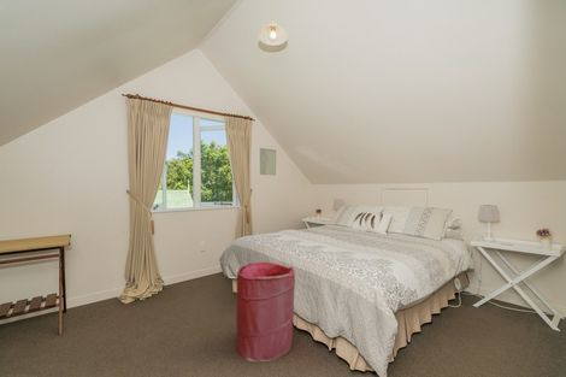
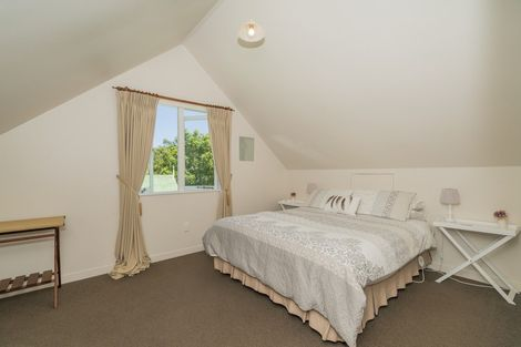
- laundry hamper [235,261,296,363]
